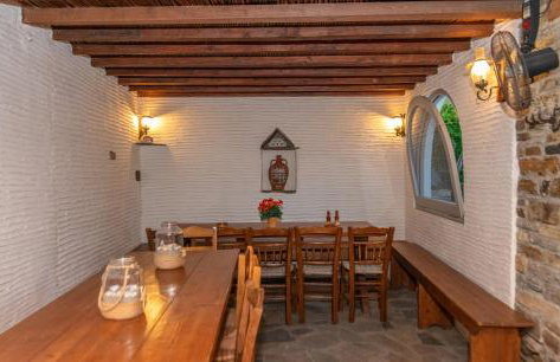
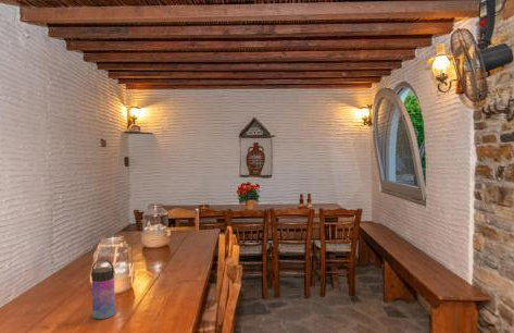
+ water bottle [90,258,116,320]
